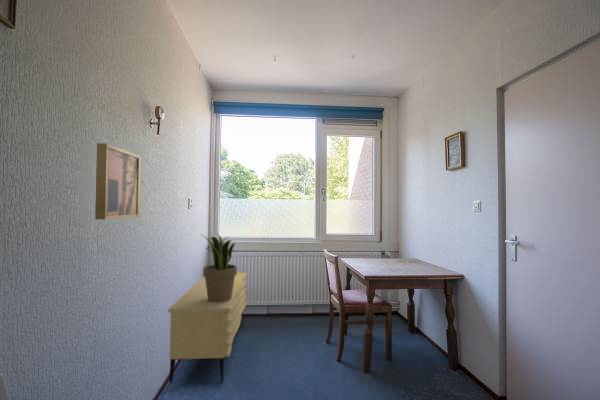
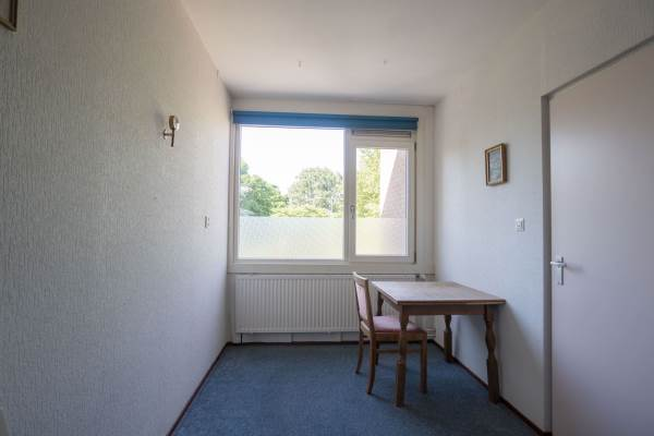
- sideboard [167,272,248,384]
- wall art [94,142,142,220]
- potted plant [201,232,238,302]
